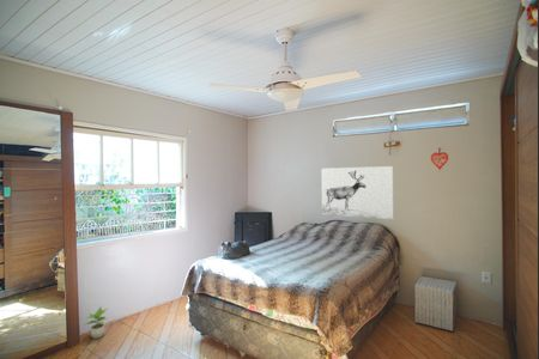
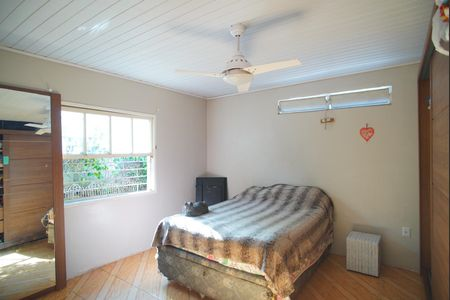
- potted plant [85,306,108,340]
- wall art [321,165,395,220]
